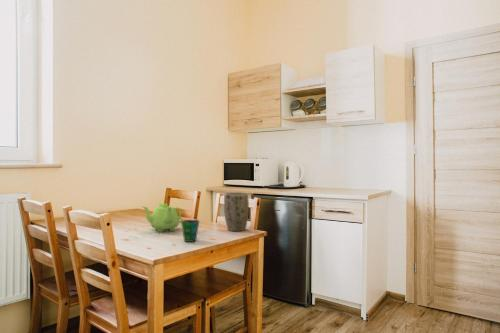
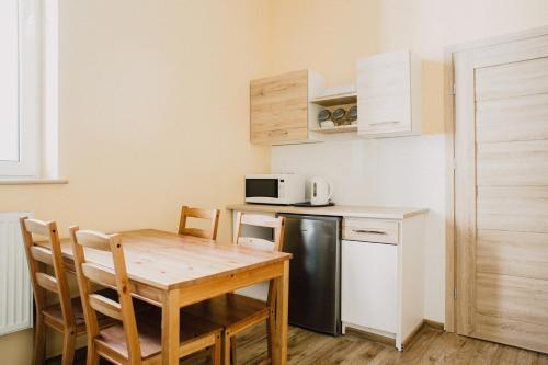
- cup [180,219,200,243]
- plant pot [223,192,250,232]
- teapot [140,202,183,233]
